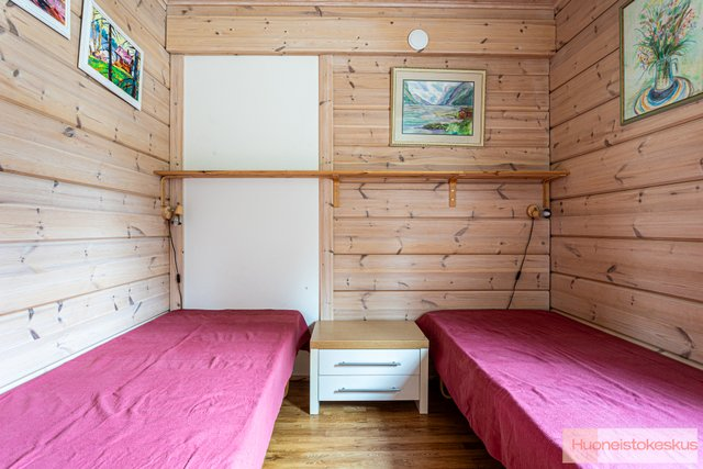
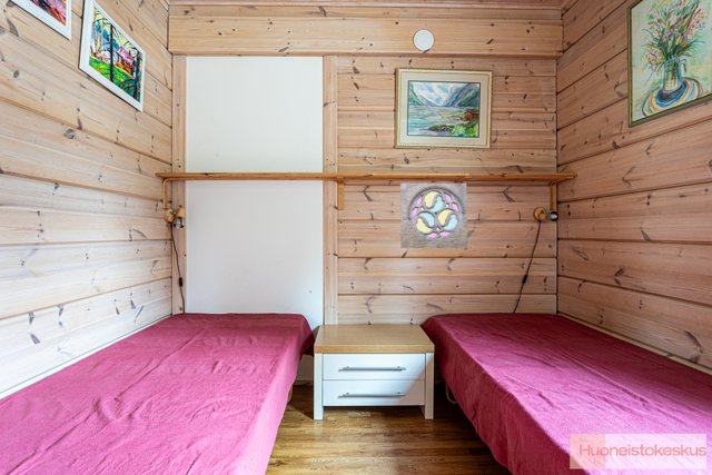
+ wall ornament [399,181,468,249]
